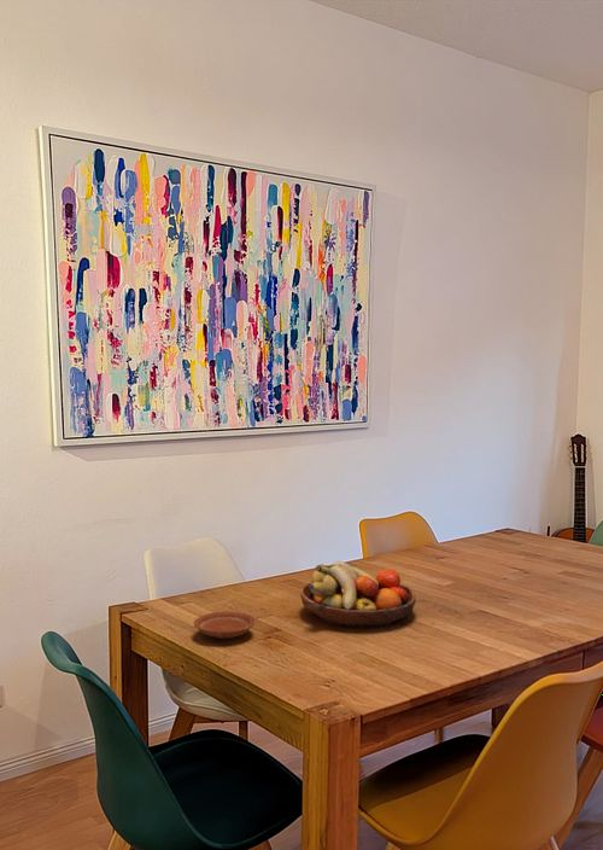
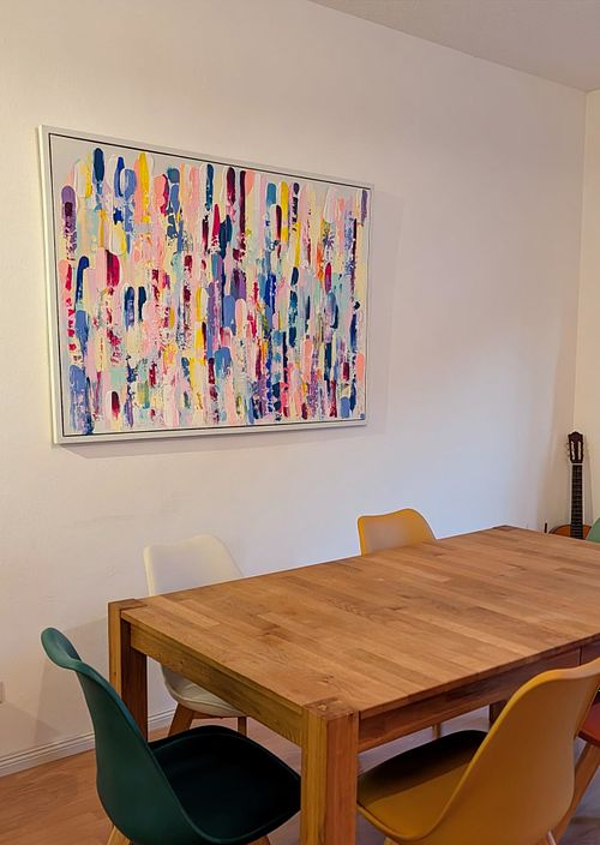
- fruit bowl [299,560,417,629]
- plate [193,611,256,640]
